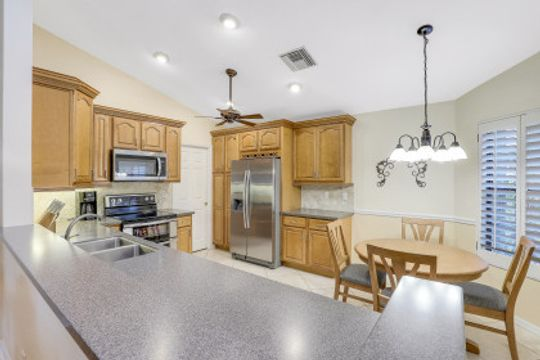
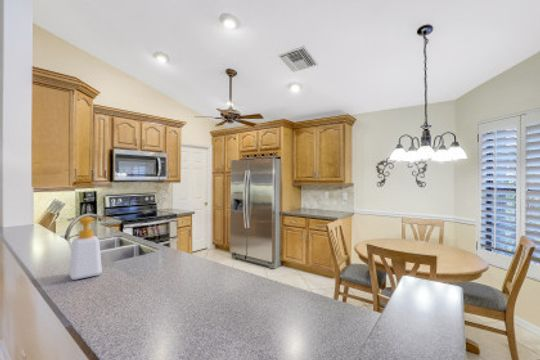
+ soap bottle [68,215,114,281]
